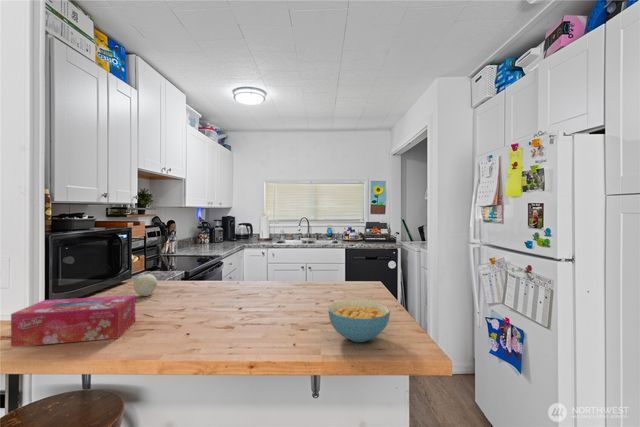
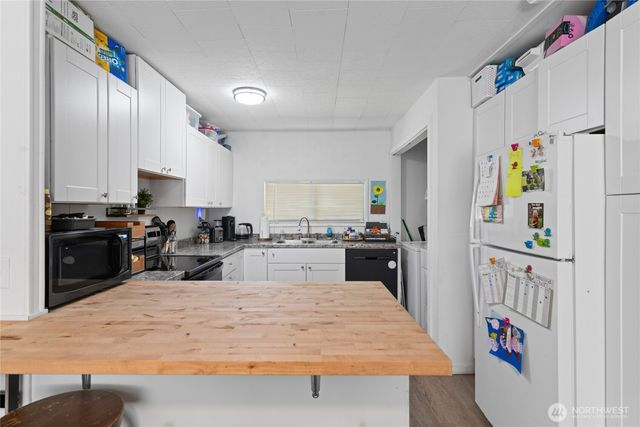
- fruit [132,273,158,297]
- tissue box [10,294,136,348]
- cereal bowl [327,299,391,343]
